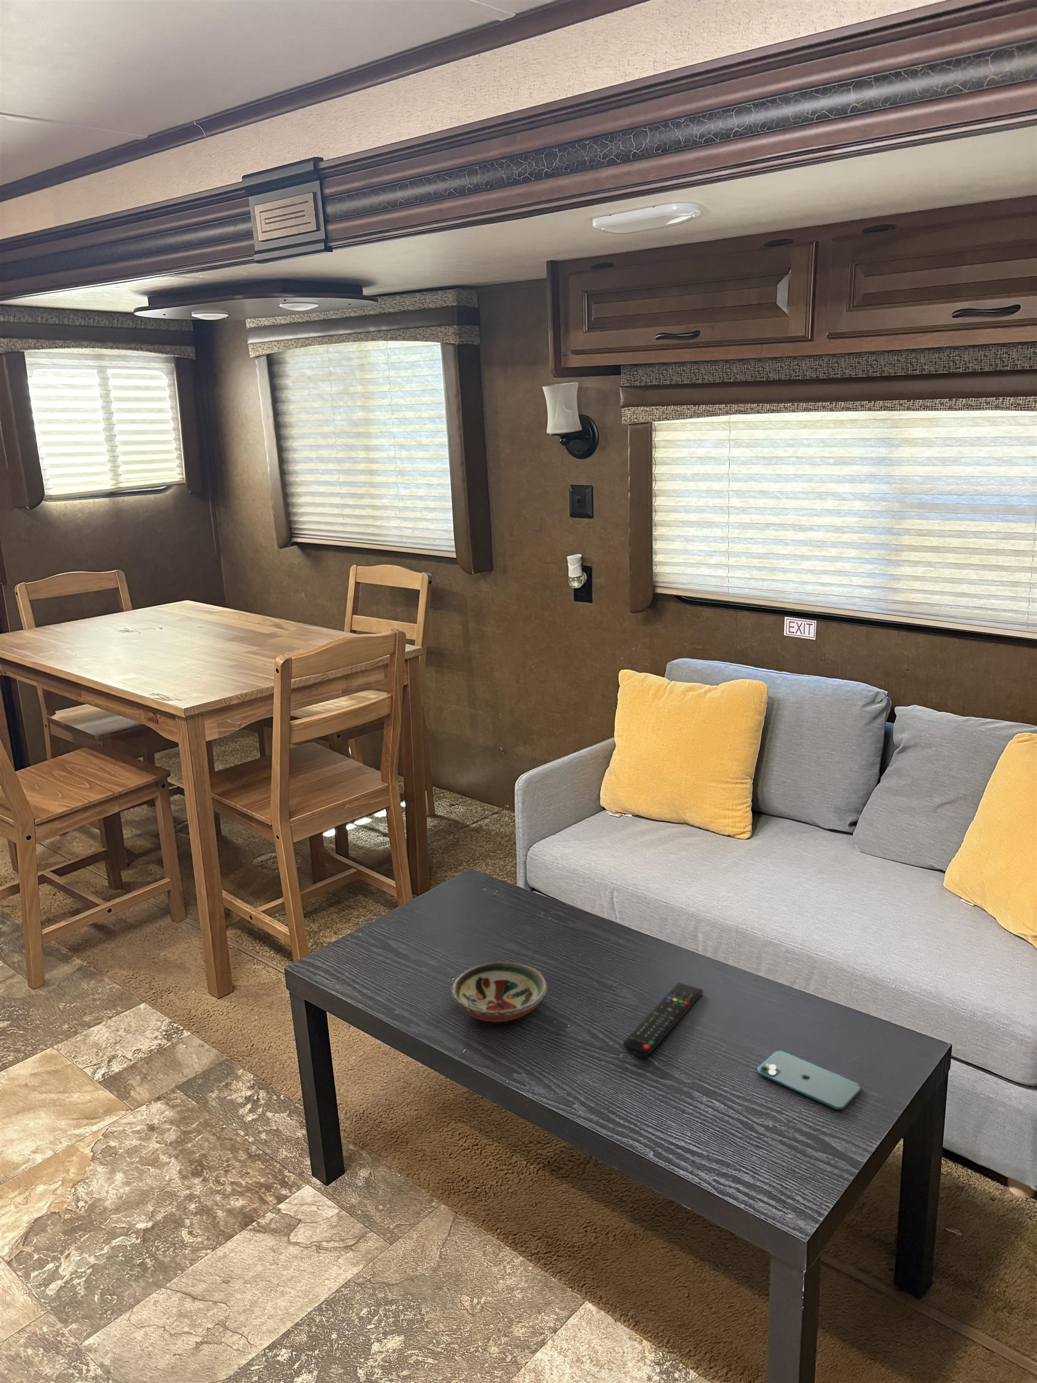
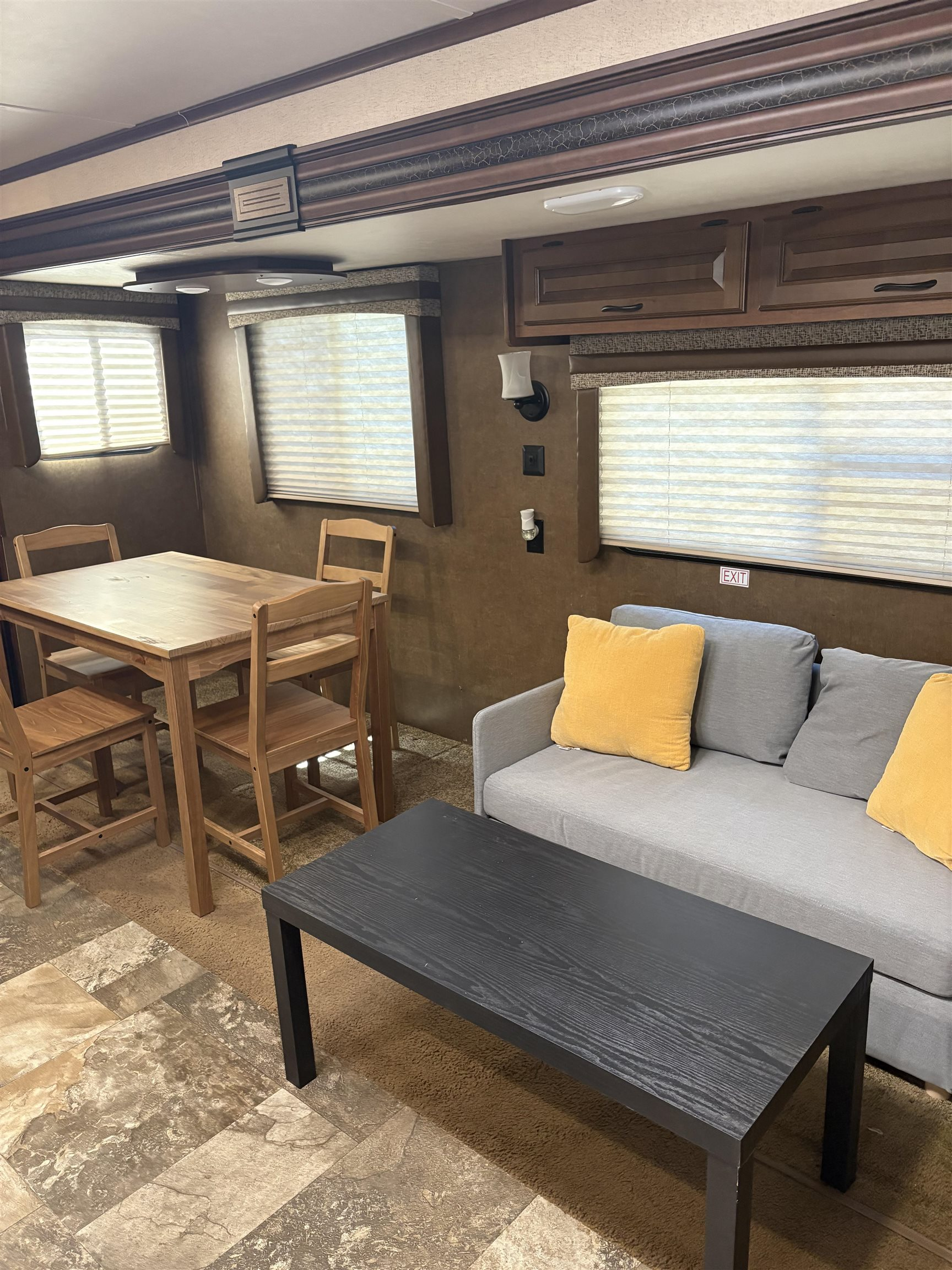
- smartphone [757,1051,862,1111]
- decorative bowl [451,962,547,1023]
- remote control [622,982,704,1057]
